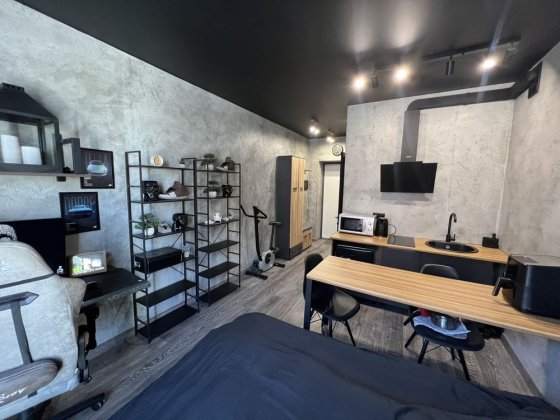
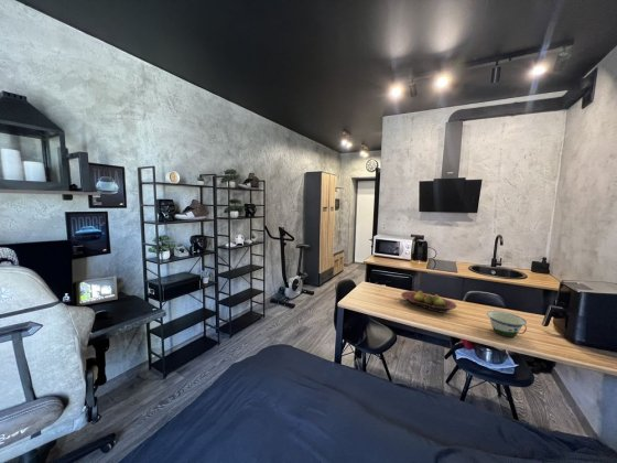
+ bowl [486,310,528,338]
+ fruit bowl [400,290,458,314]
